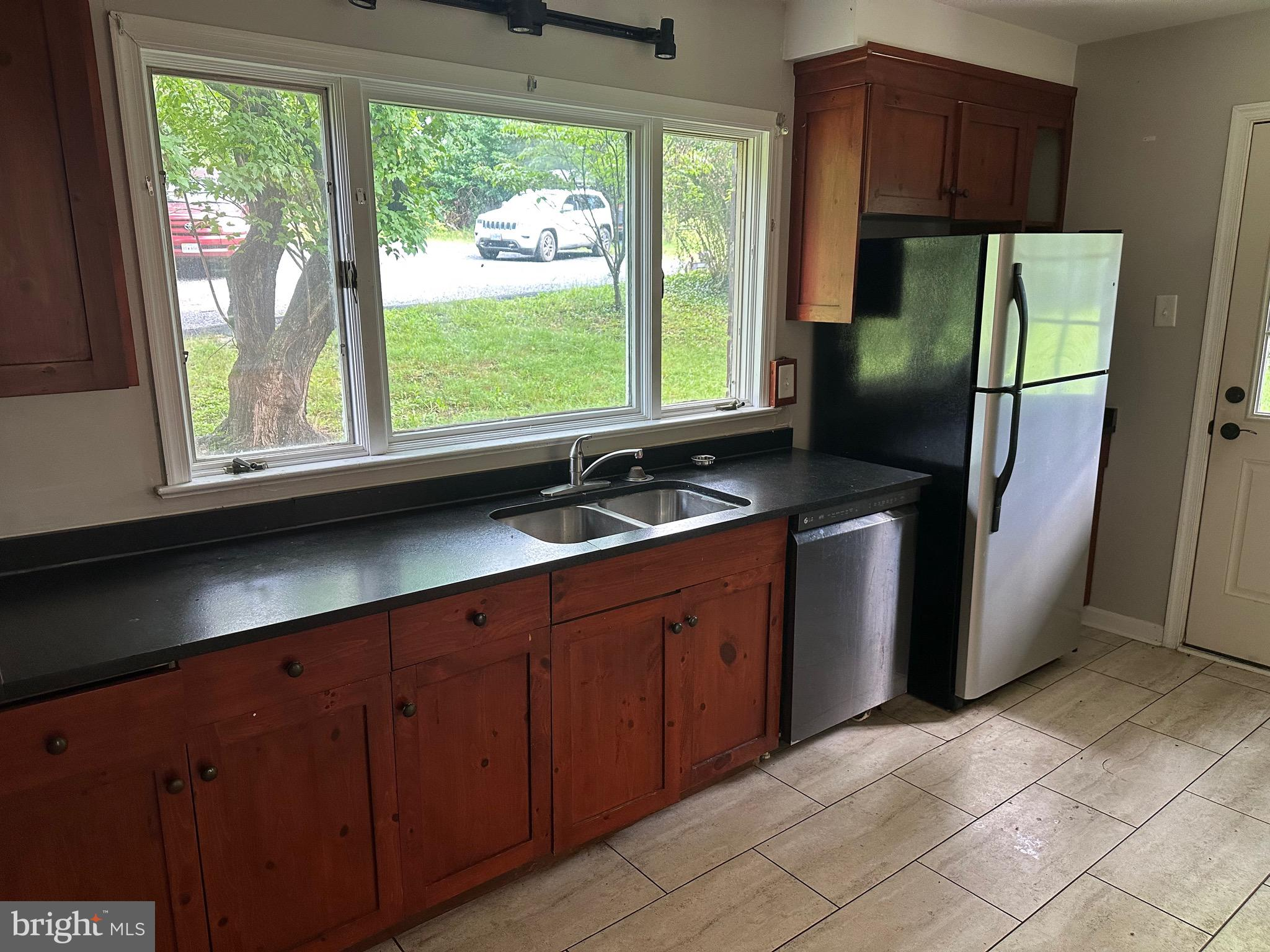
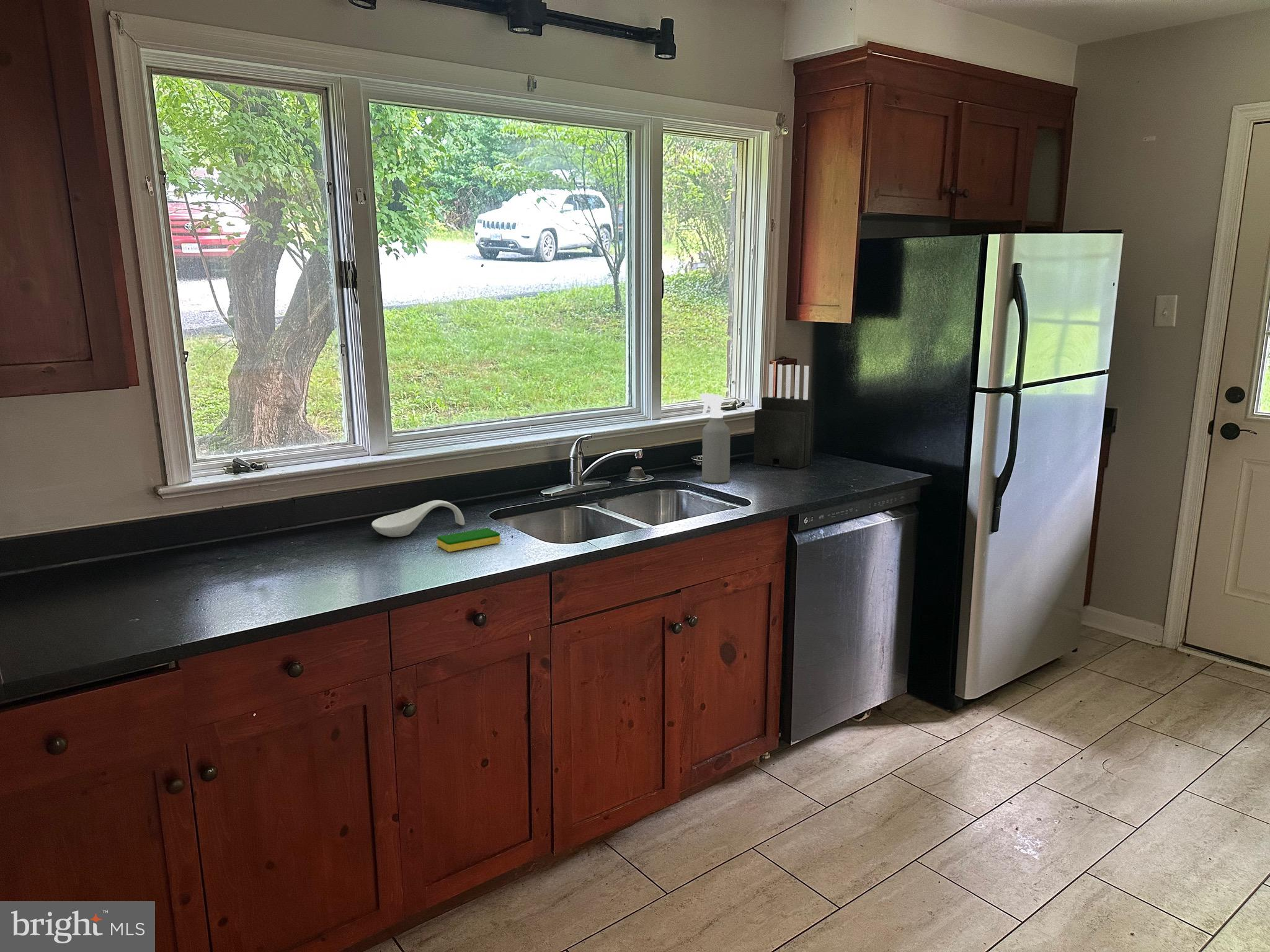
+ spoon rest [371,500,465,537]
+ spray bottle [699,393,731,483]
+ knife block [753,364,814,469]
+ dish sponge [437,527,501,552]
